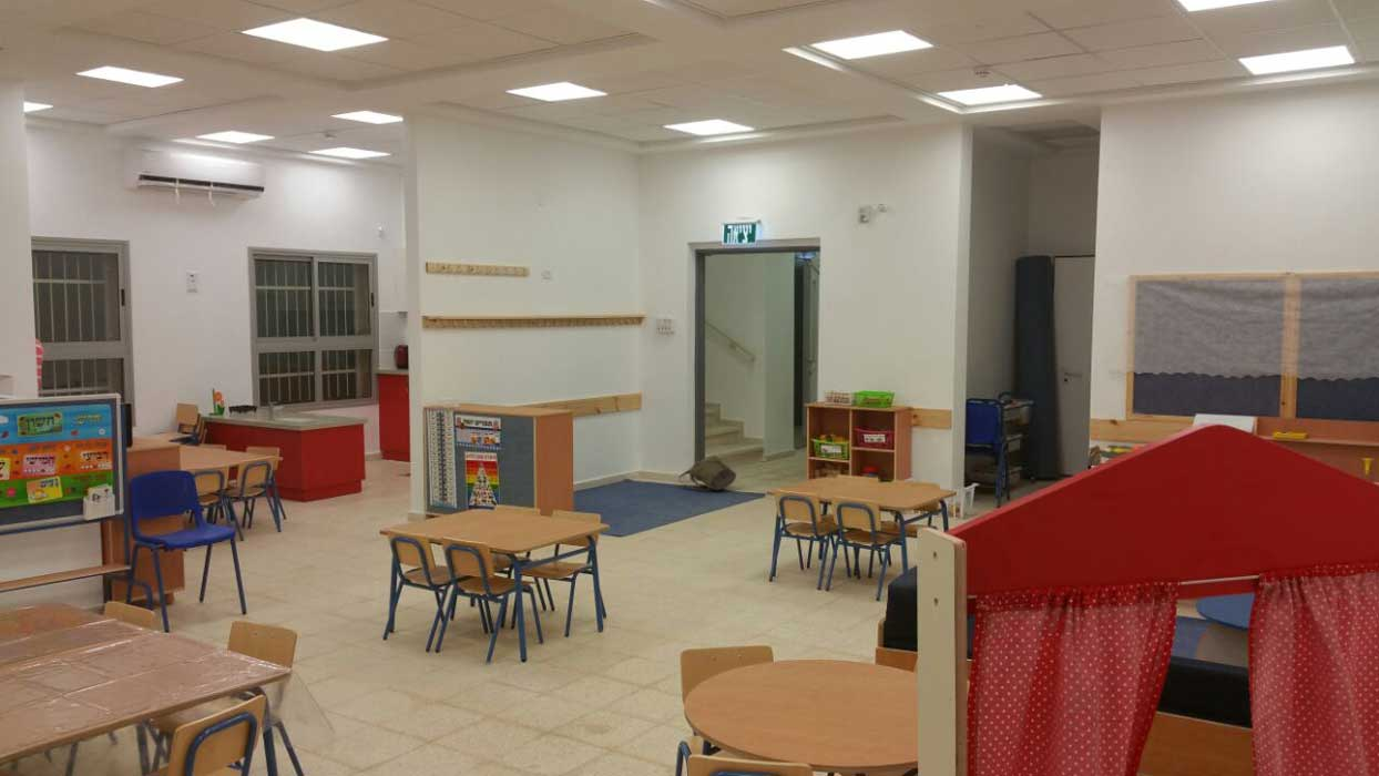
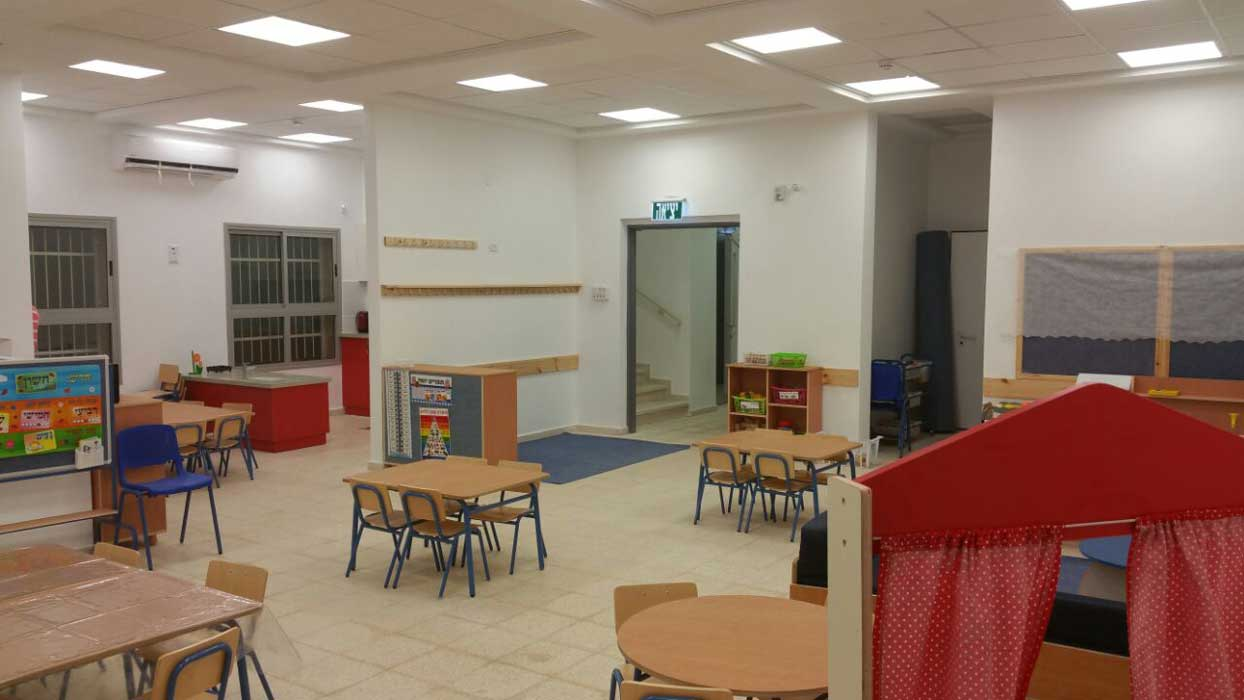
- backpack [677,455,737,492]
